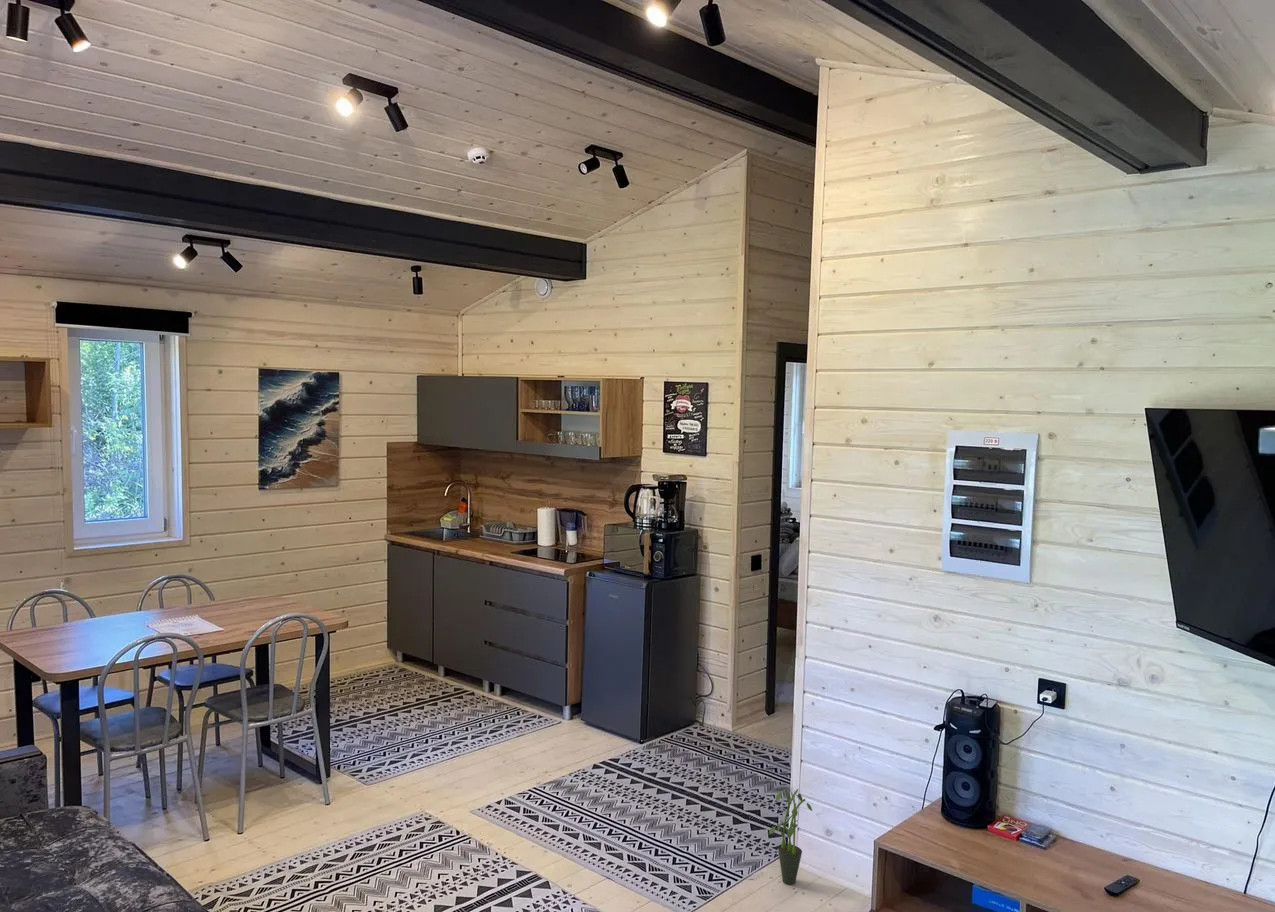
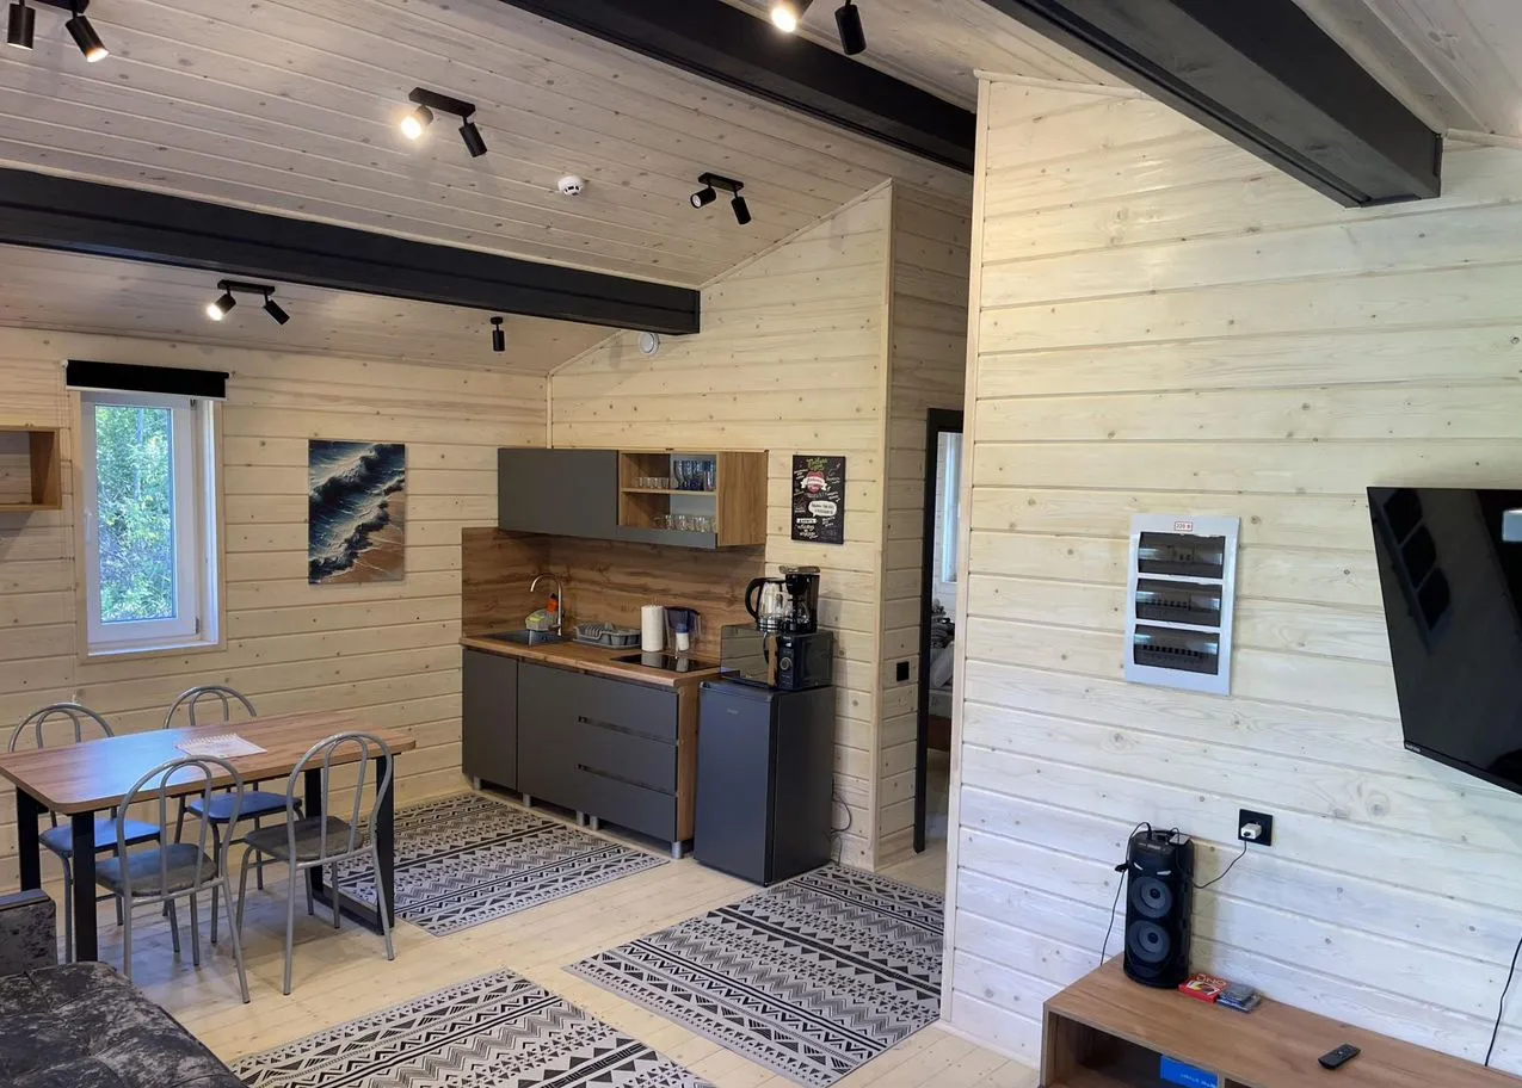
- potted plant [768,786,813,885]
